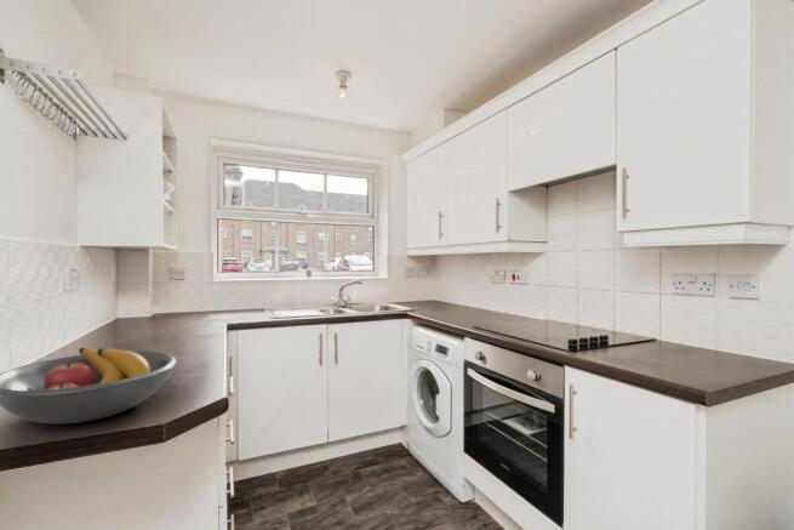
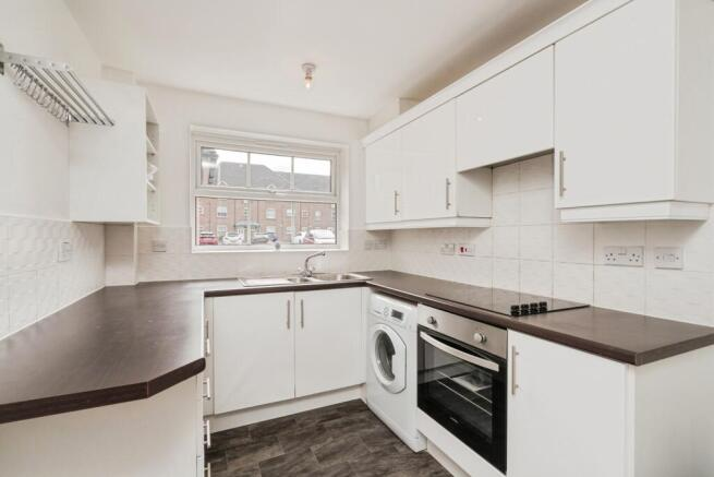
- fruit bowl [0,347,178,426]
